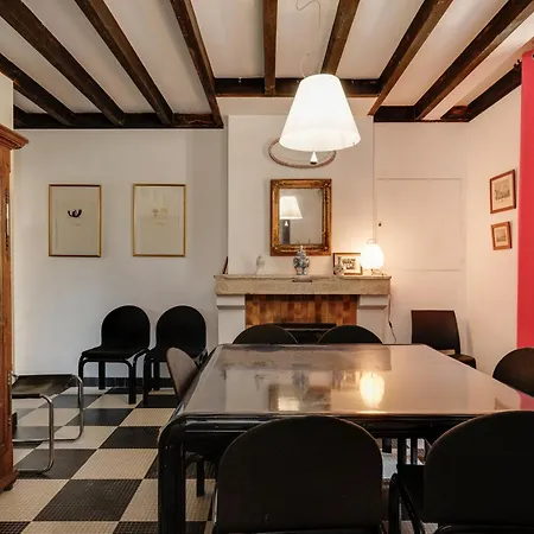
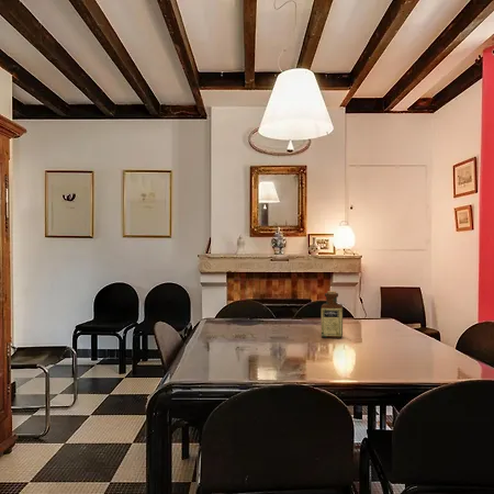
+ bottle [321,290,344,339]
